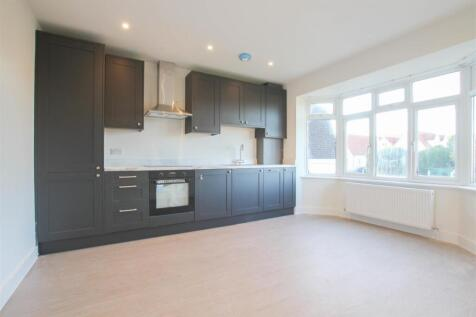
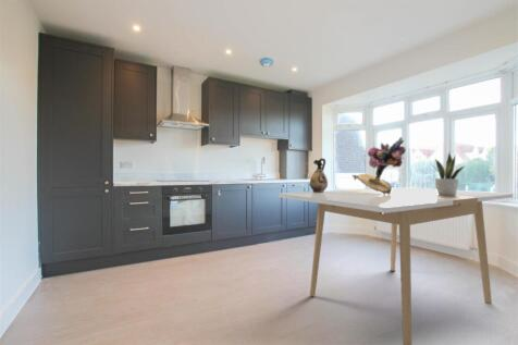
+ dining table [279,186,515,345]
+ potted plant [430,152,467,196]
+ ceramic jug [309,157,329,193]
+ bouquet [351,136,407,194]
